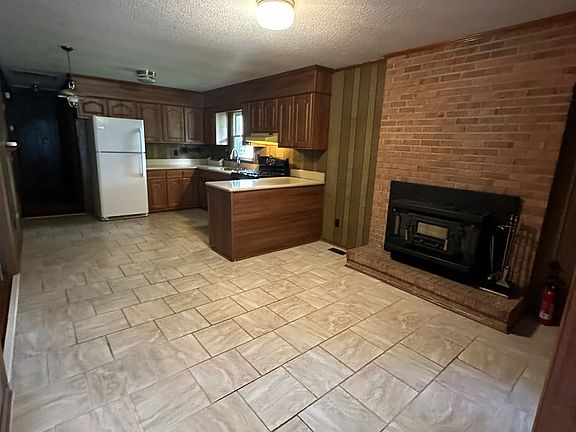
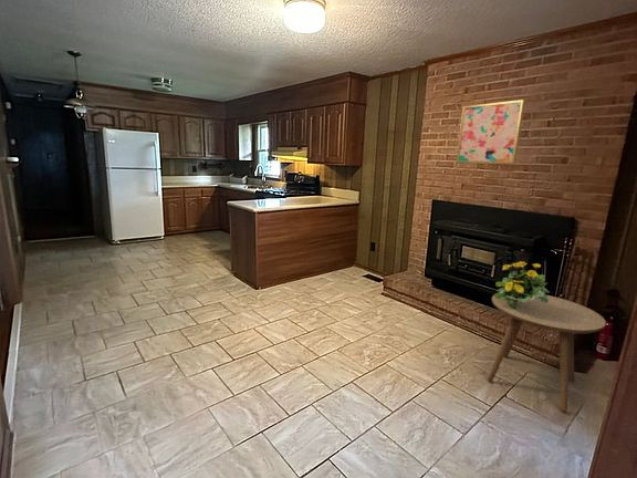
+ flowering plant [494,261,551,309]
+ side table [487,293,607,414]
+ wall art [456,98,526,165]
